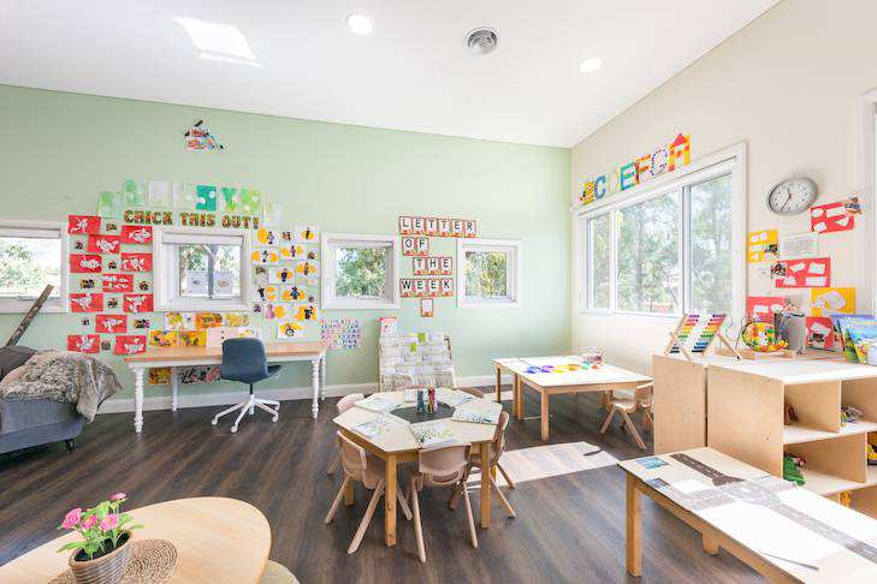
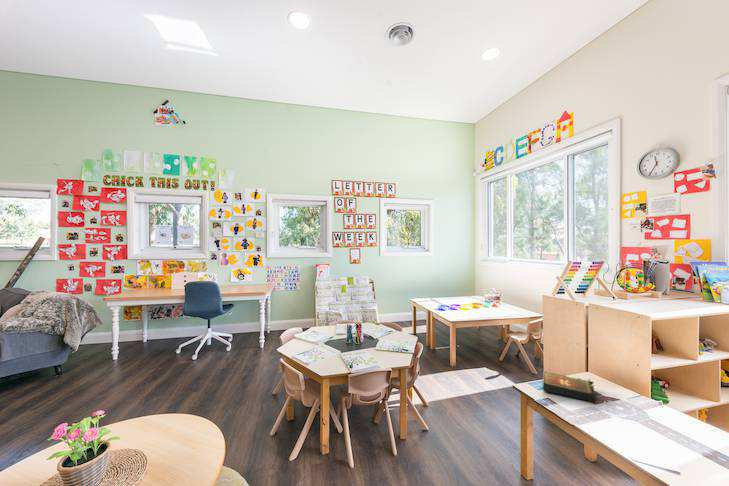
+ book [542,370,598,405]
